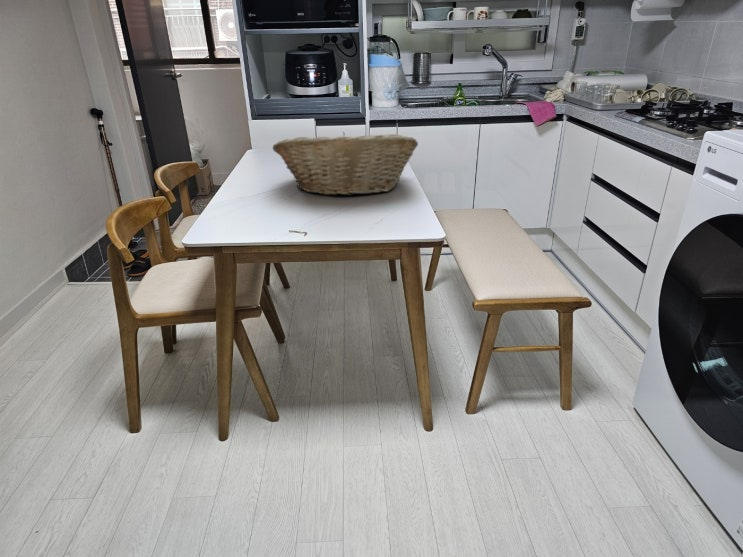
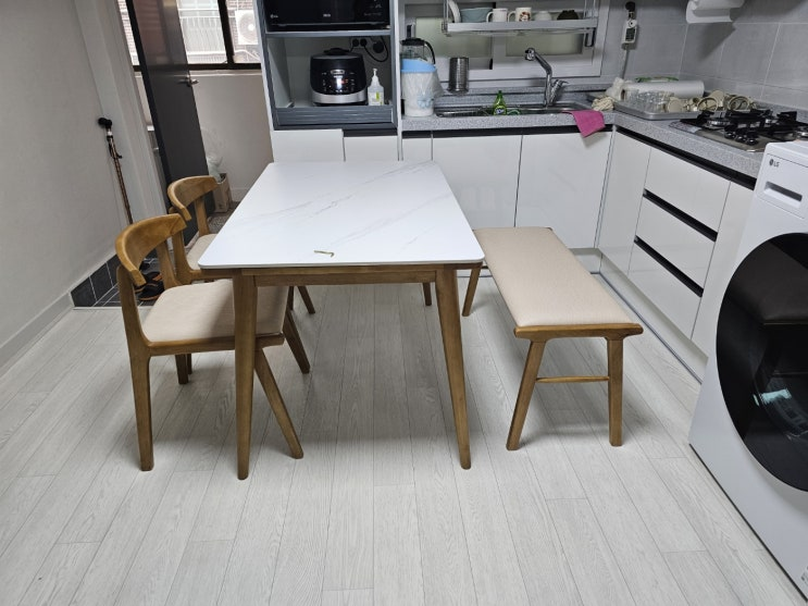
- fruit basket [272,131,419,197]
